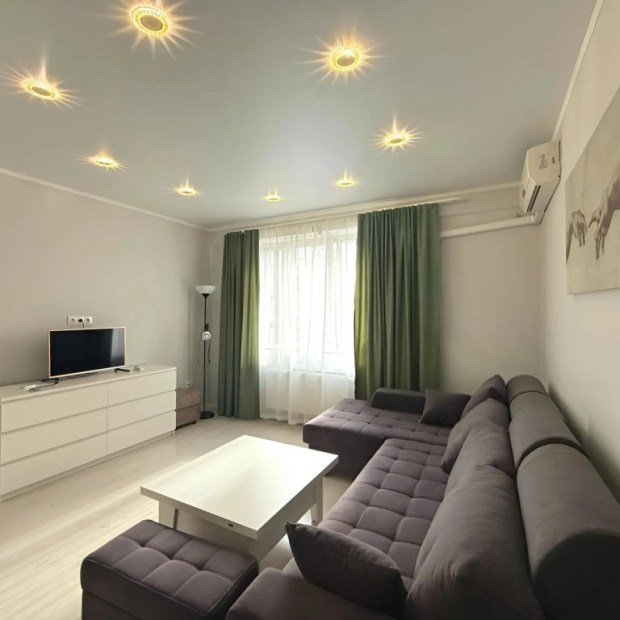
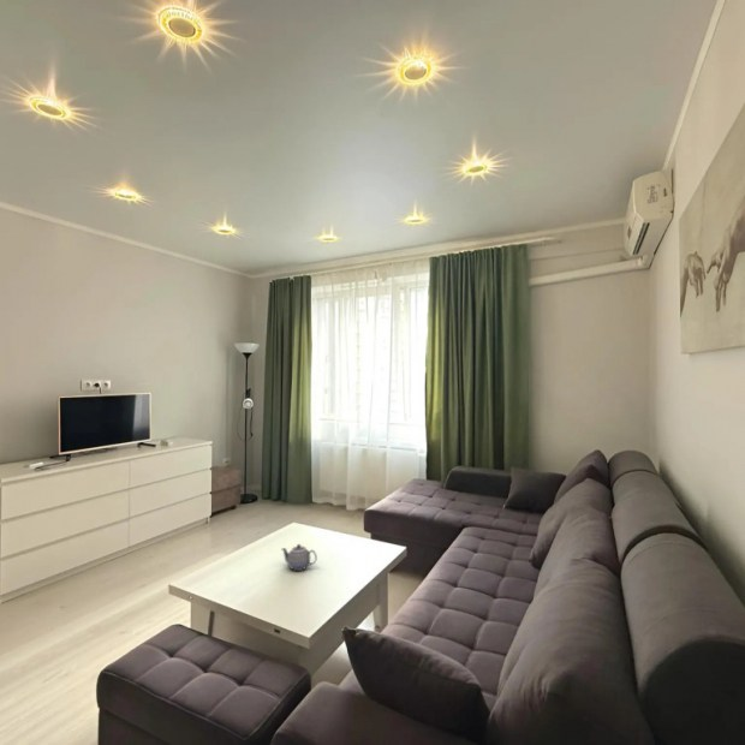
+ teapot [281,543,318,572]
